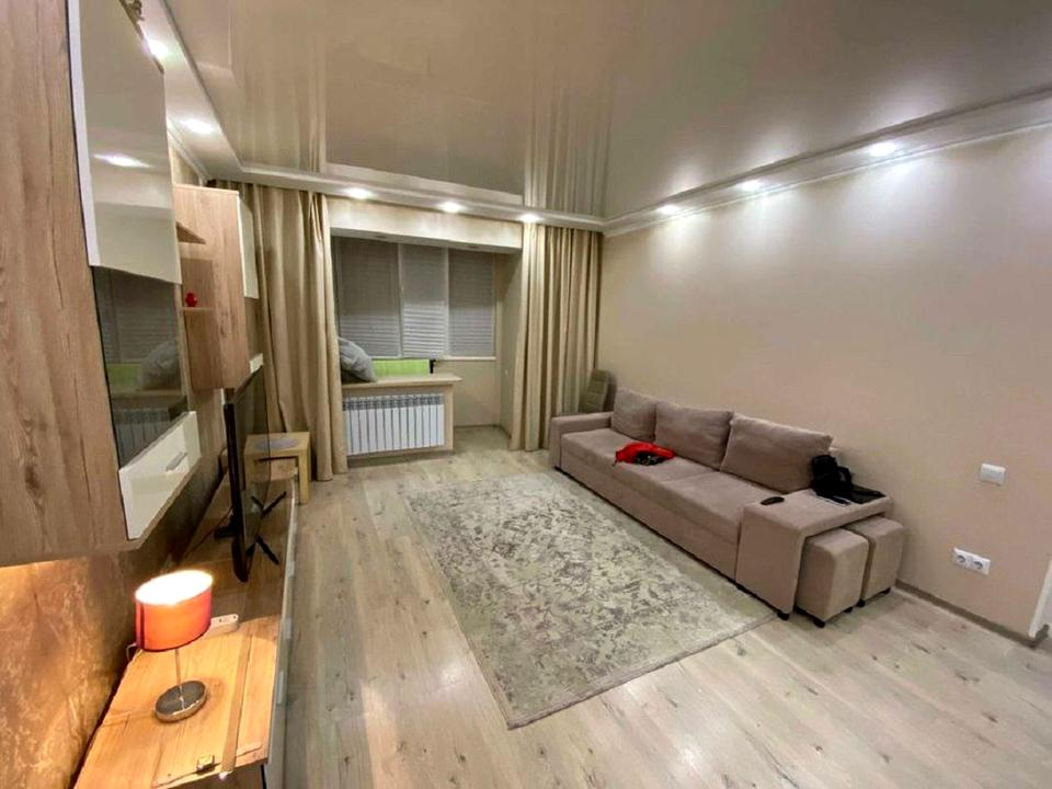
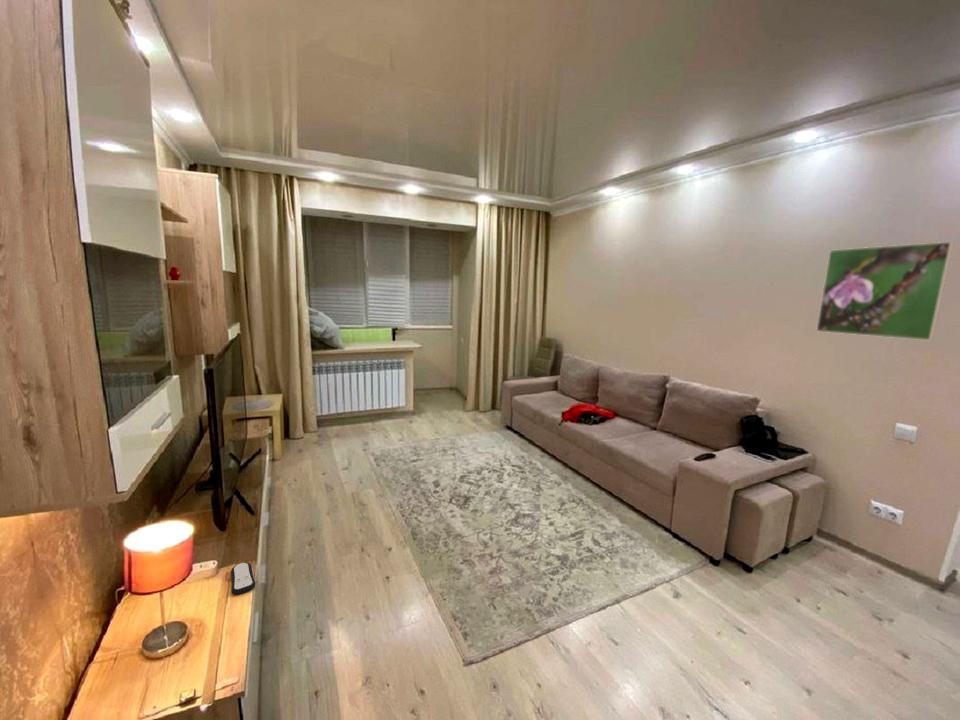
+ remote control [230,561,256,595]
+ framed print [815,241,955,341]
